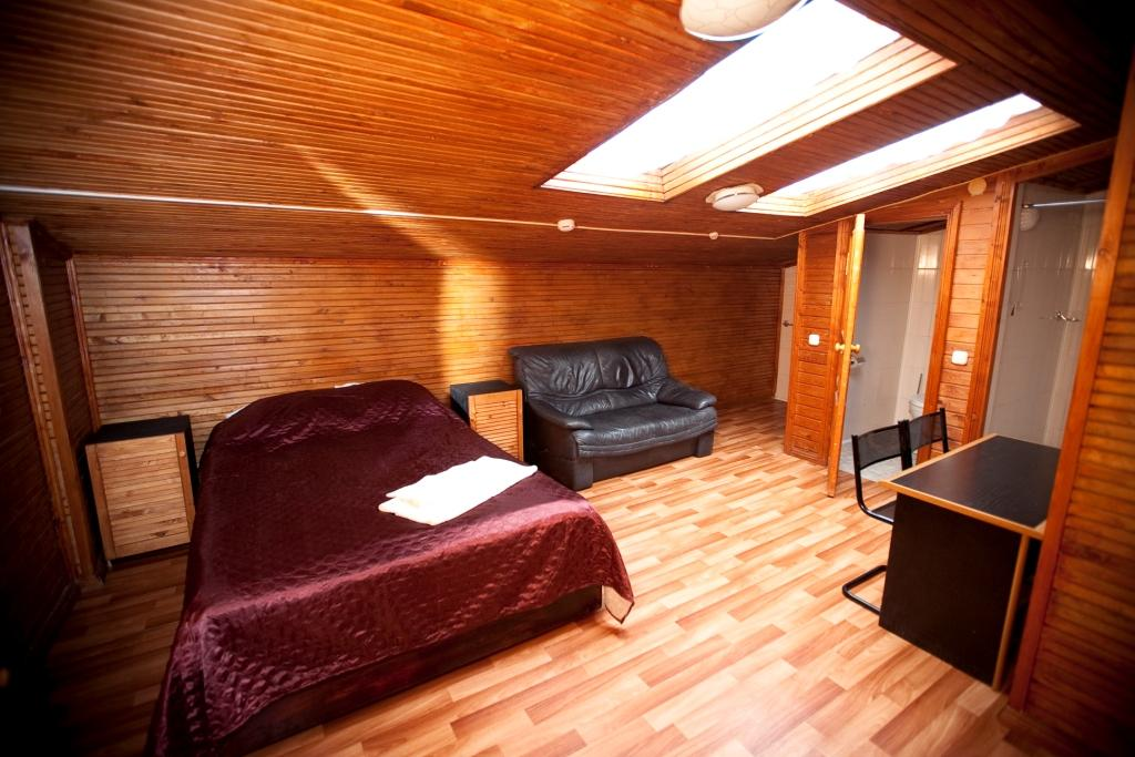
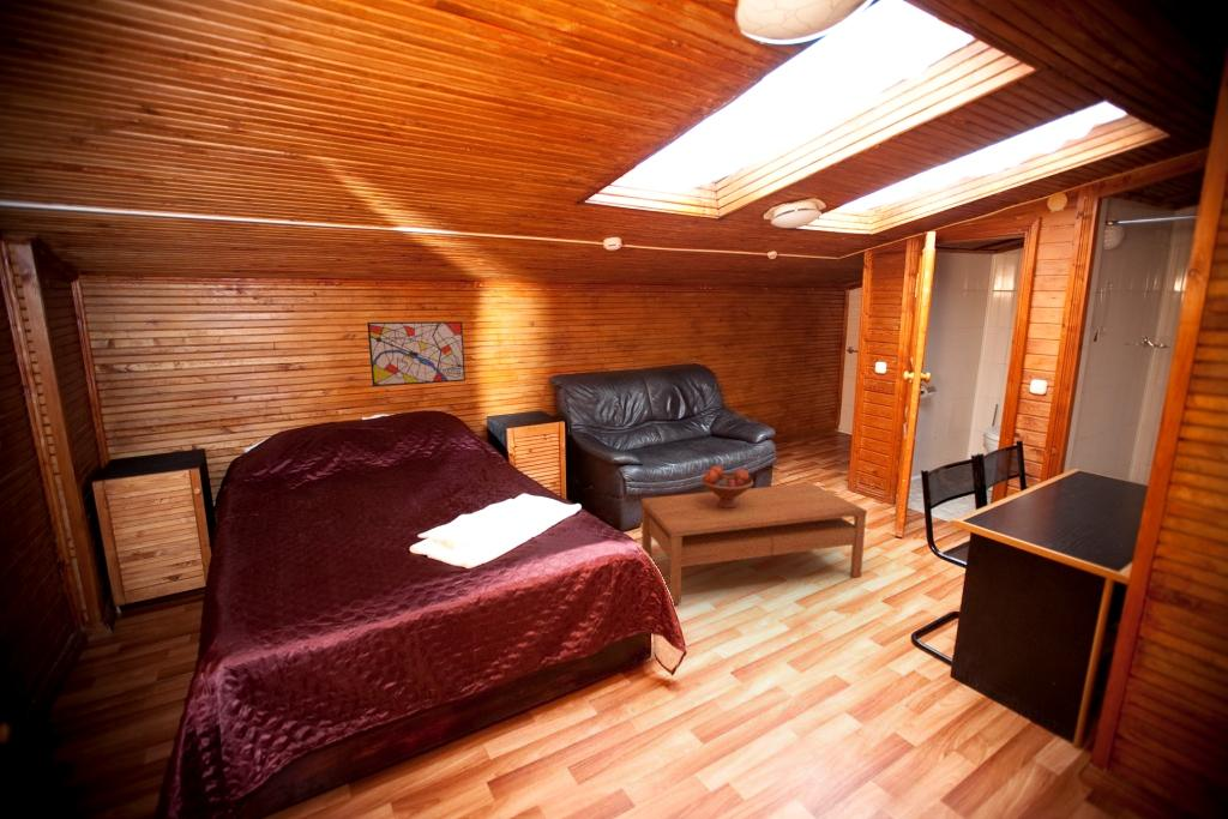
+ fruit bowl [700,464,754,508]
+ coffee table [640,482,868,604]
+ wall art [366,320,466,387]
